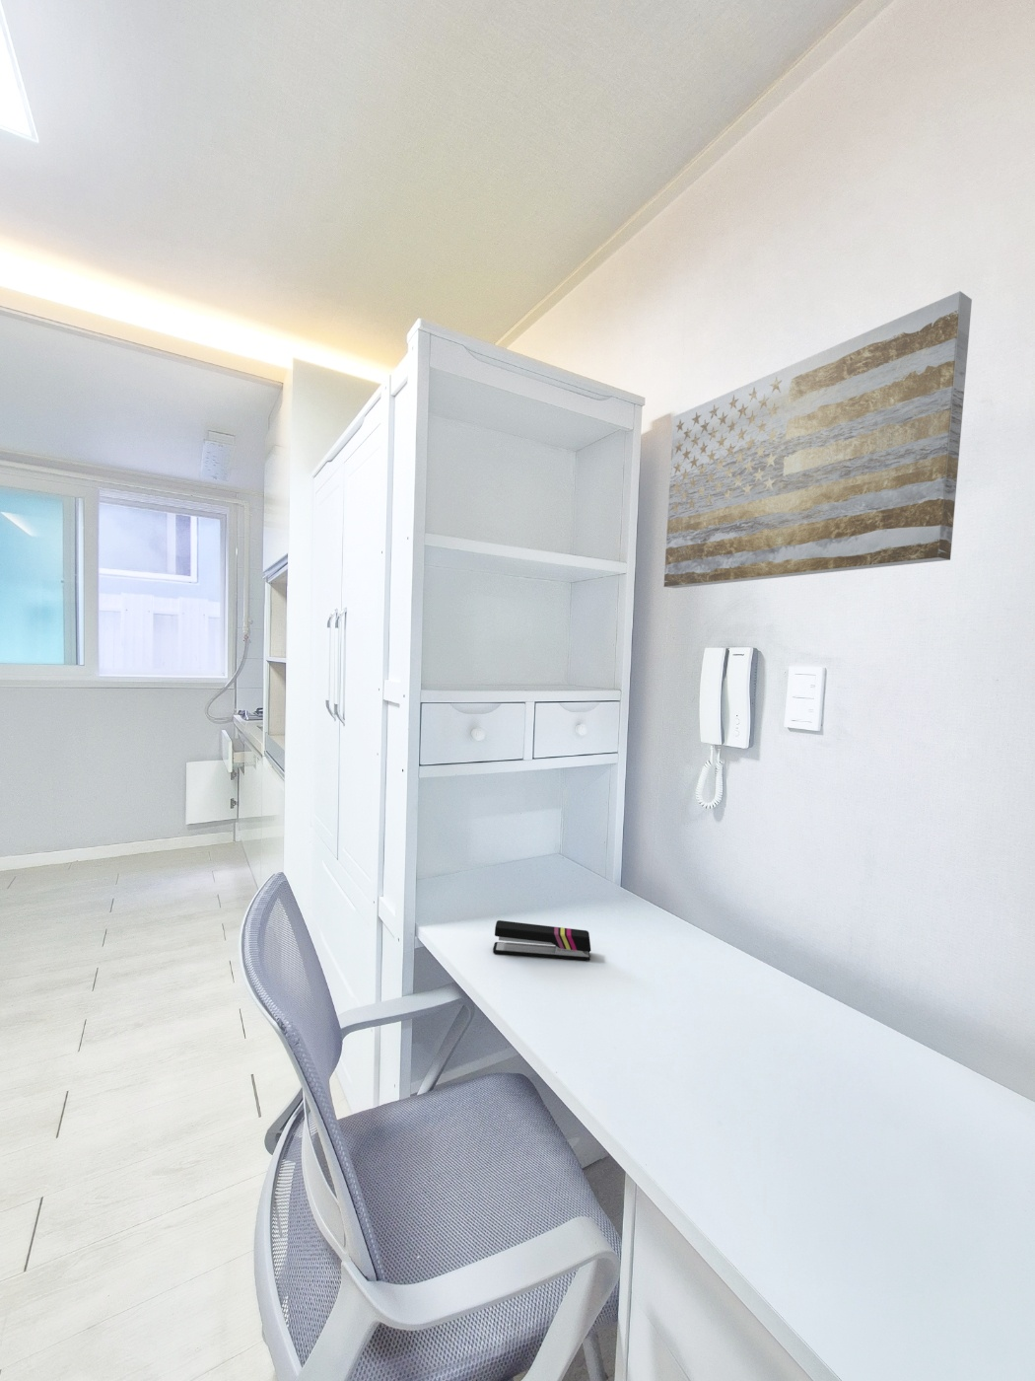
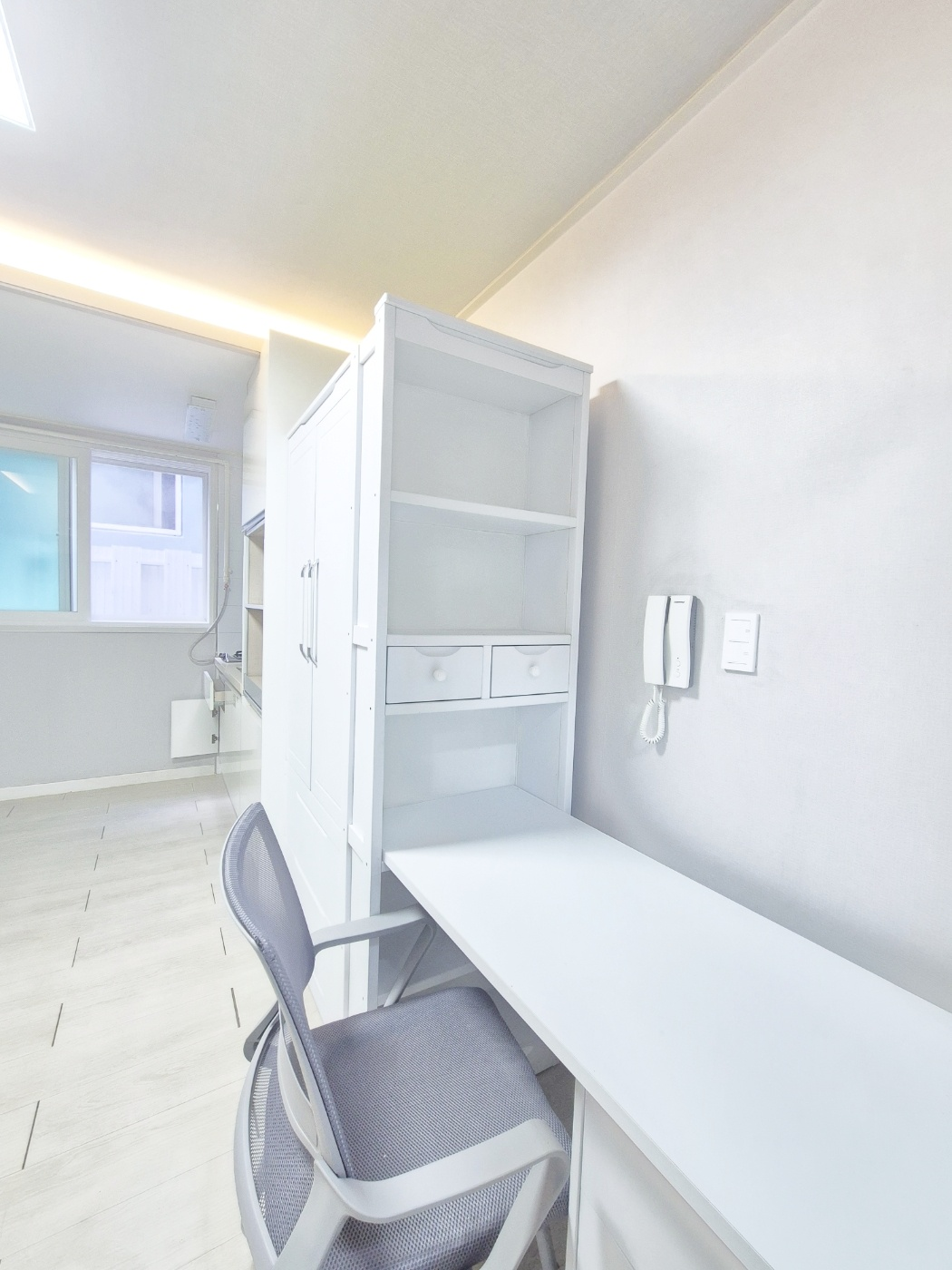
- wall art [662,290,973,589]
- stapler [491,919,591,961]
